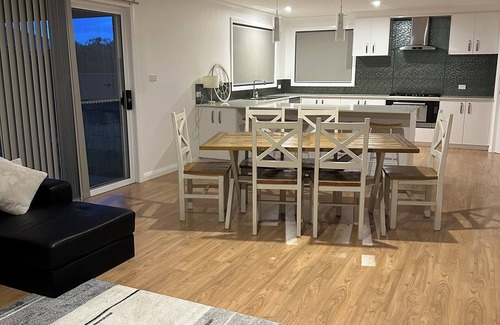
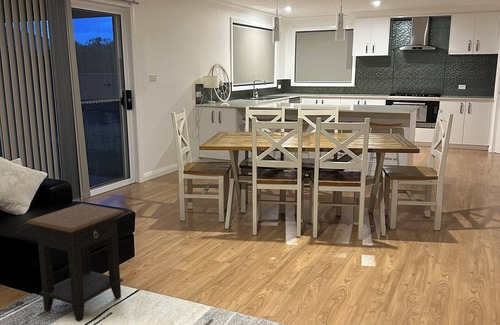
+ side table [25,203,126,323]
